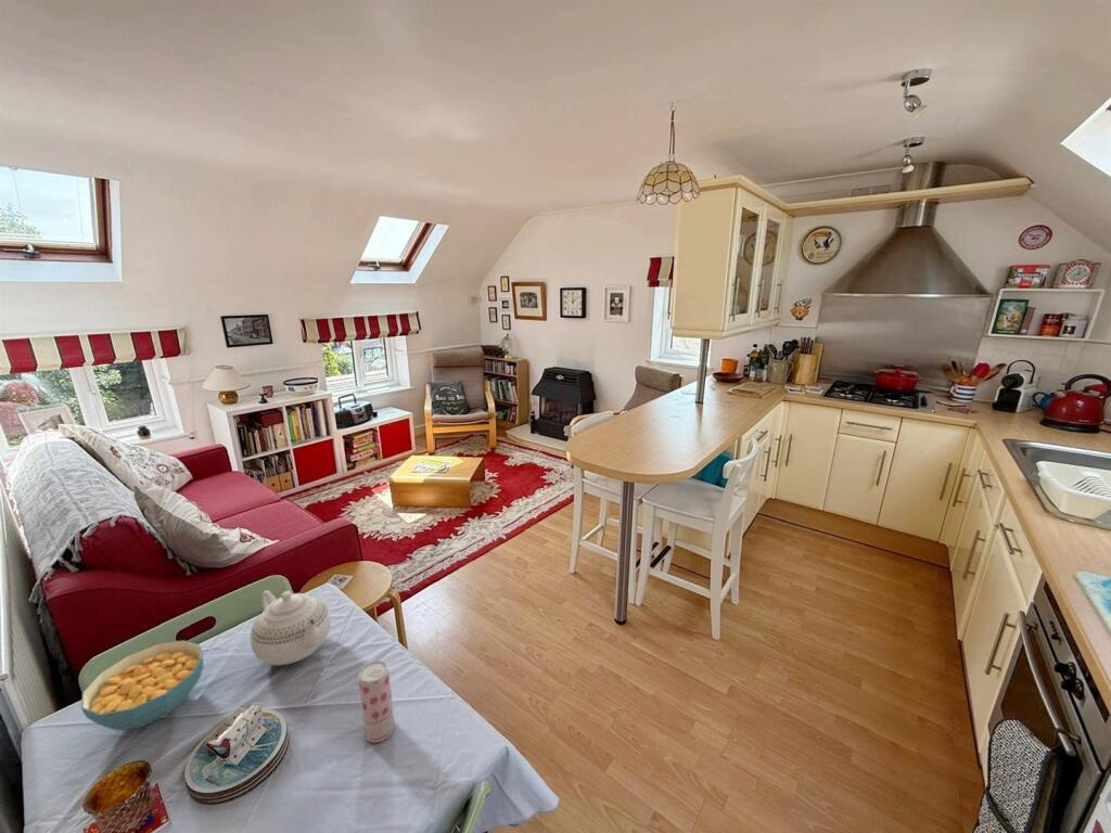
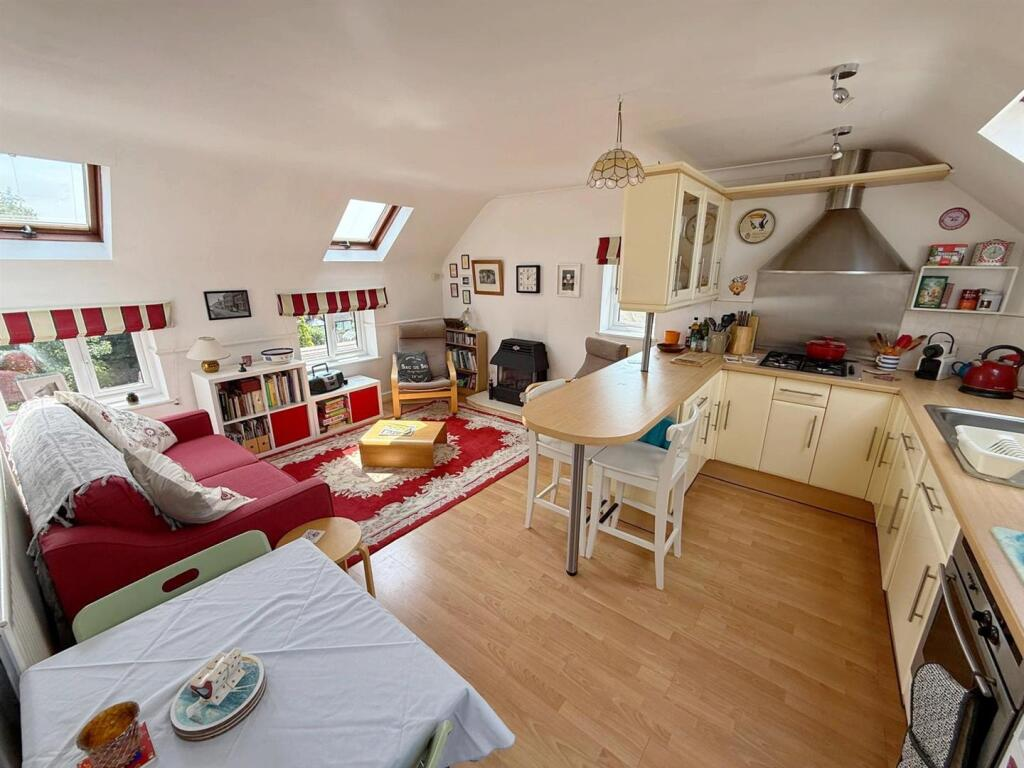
- beverage can [358,659,396,744]
- teapot [250,589,331,666]
- cereal bowl [80,640,204,731]
